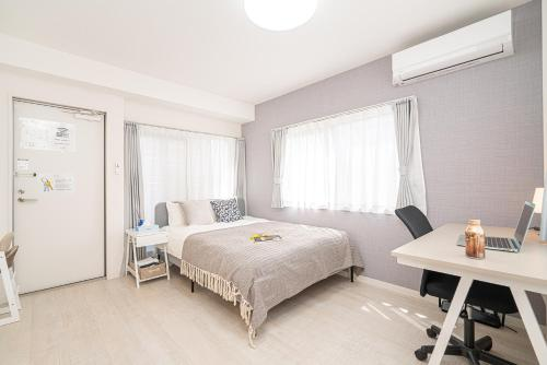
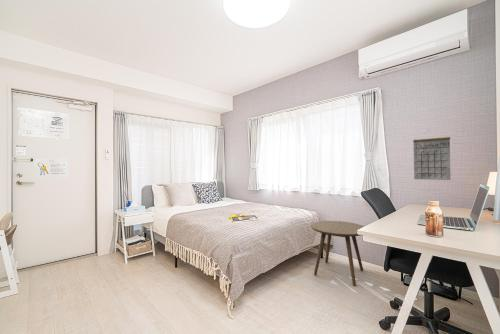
+ calendar [412,129,452,181]
+ side table [310,220,365,287]
